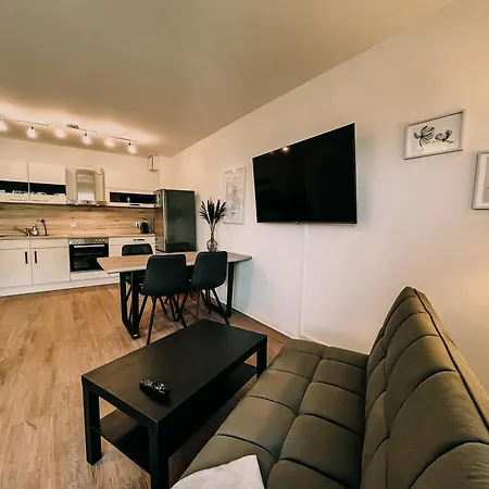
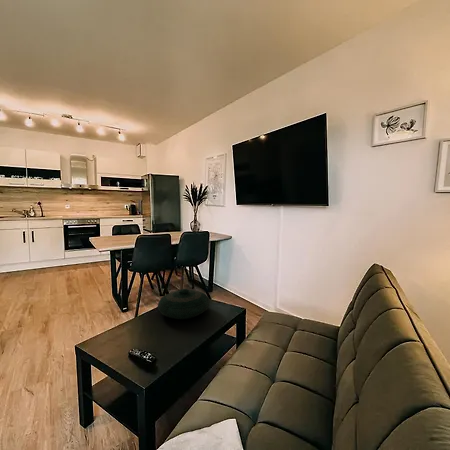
+ decorative bowl [157,288,211,320]
